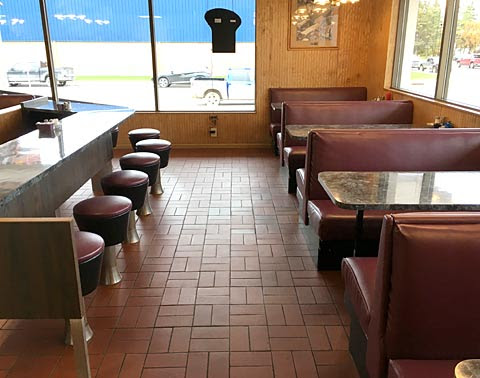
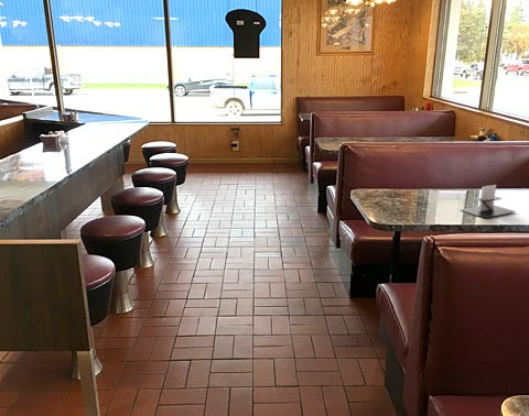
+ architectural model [460,184,516,219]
